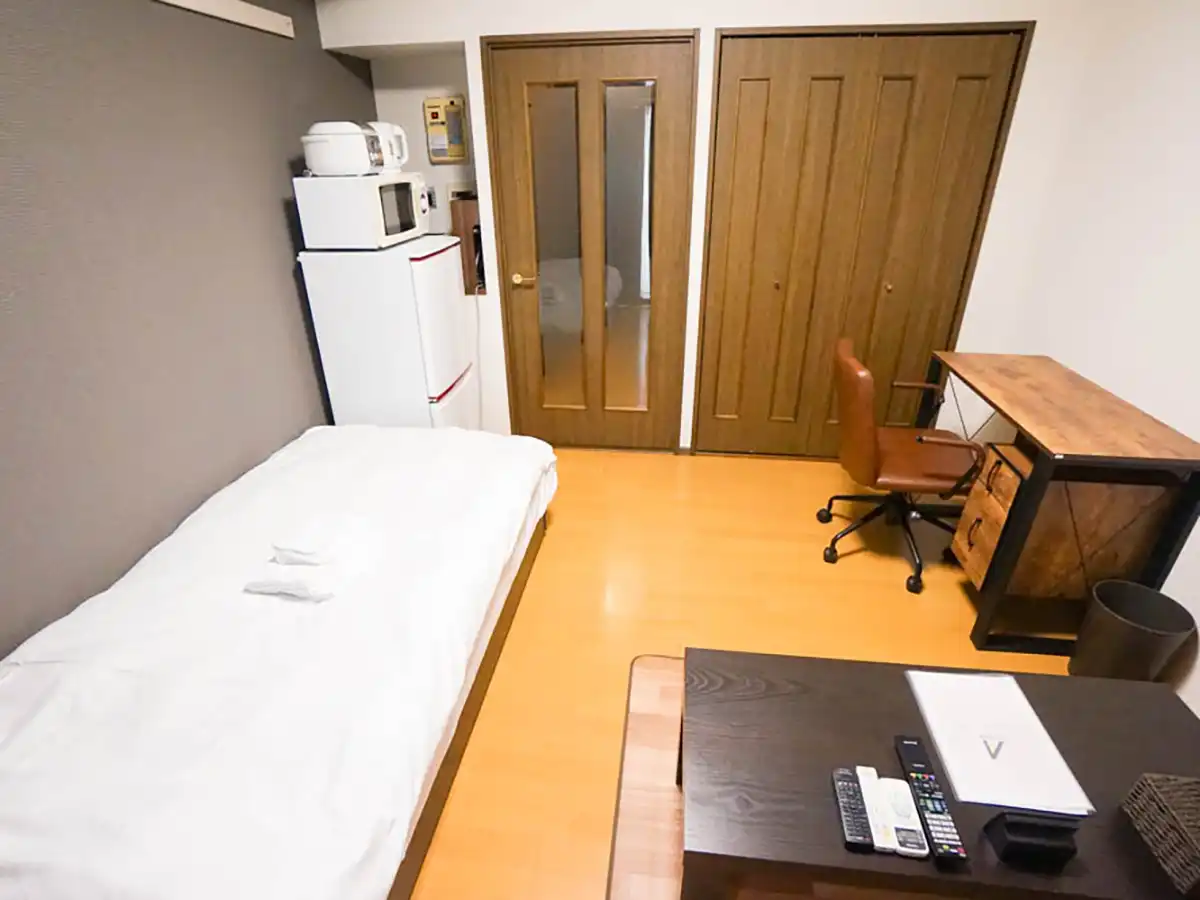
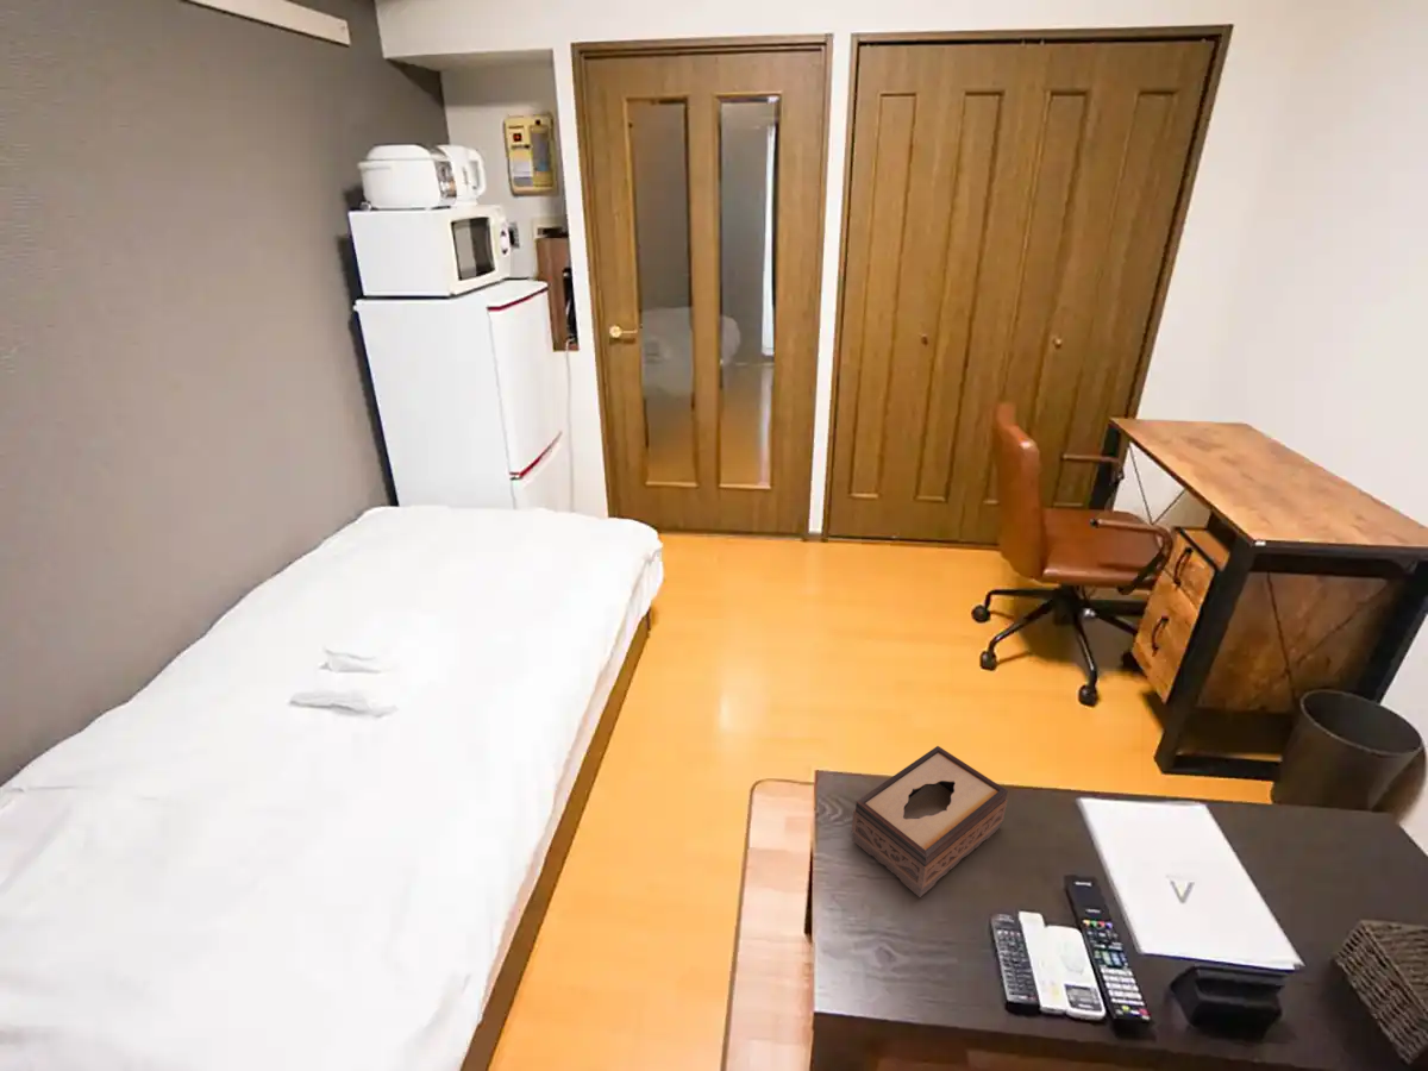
+ tissue box [851,745,1009,898]
